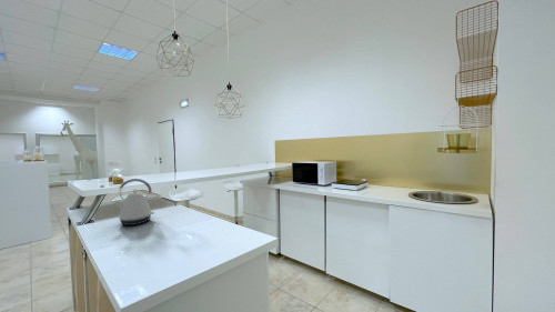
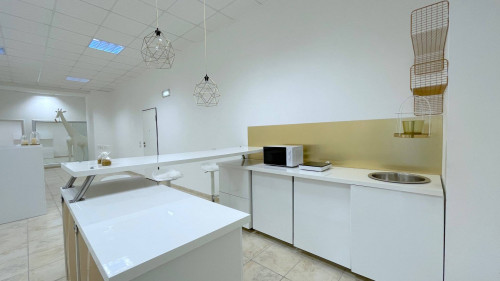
- kettle [111,178,155,227]
